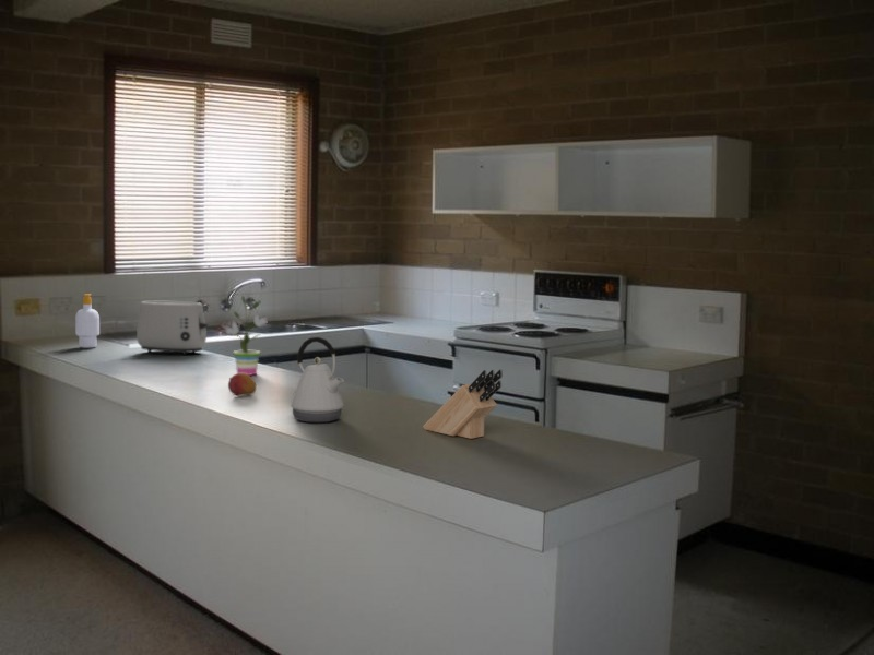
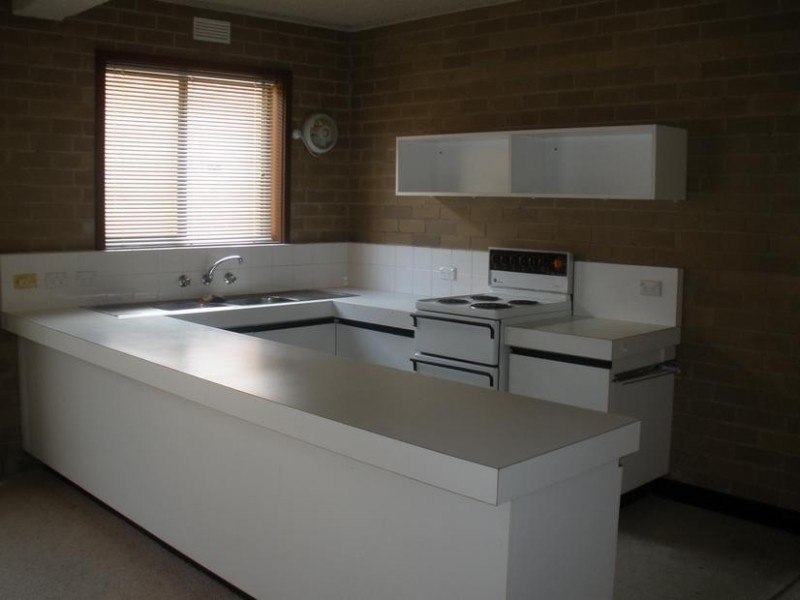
- fruit [227,373,258,397]
- soap bottle [74,293,101,349]
- kettle [290,336,345,424]
- potted plant [220,295,273,377]
- knife block [422,368,504,440]
- toaster [135,300,210,356]
